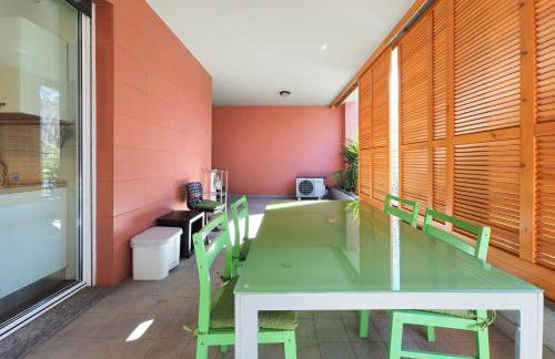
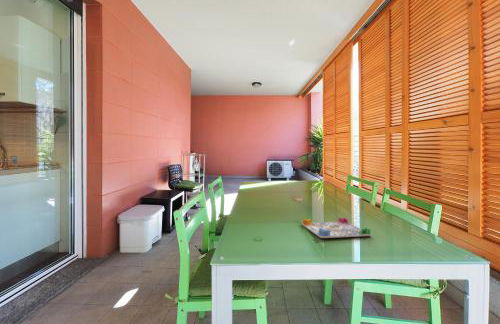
+ board game [301,216,373,239]
